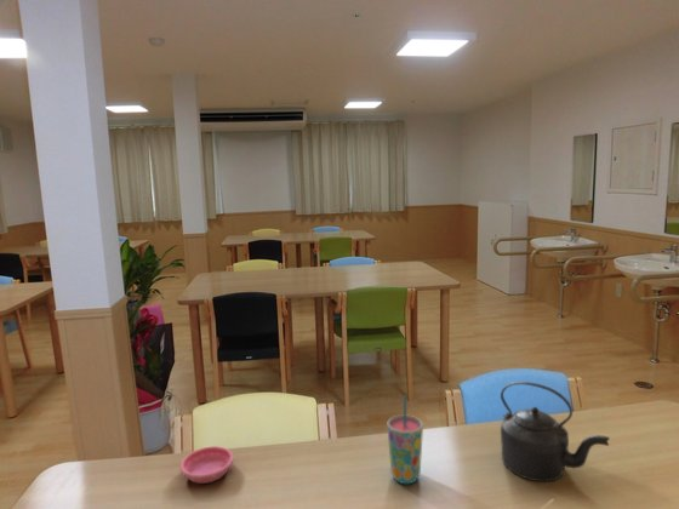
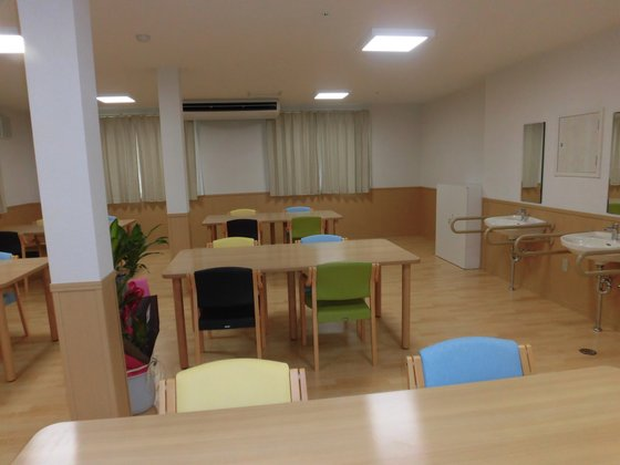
- saucer [179,445,235,485]
- kettle [500,381,611,482]
- cup [387,395,424,485]
